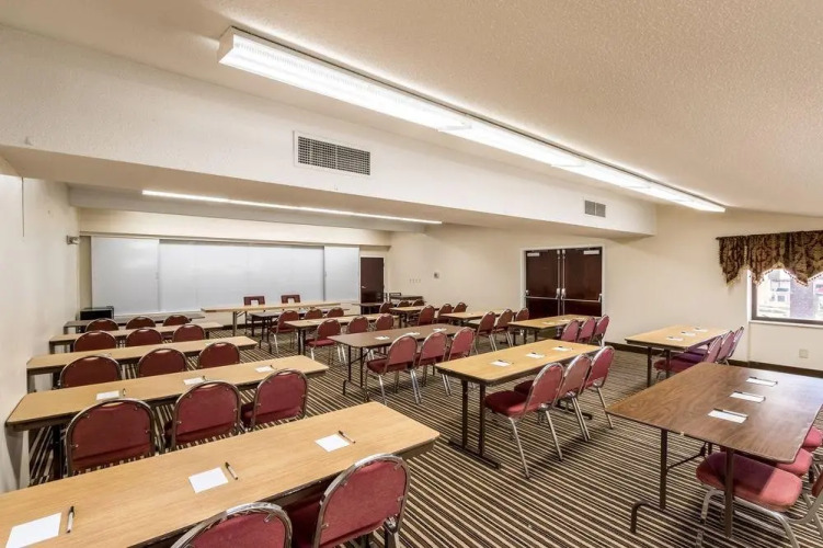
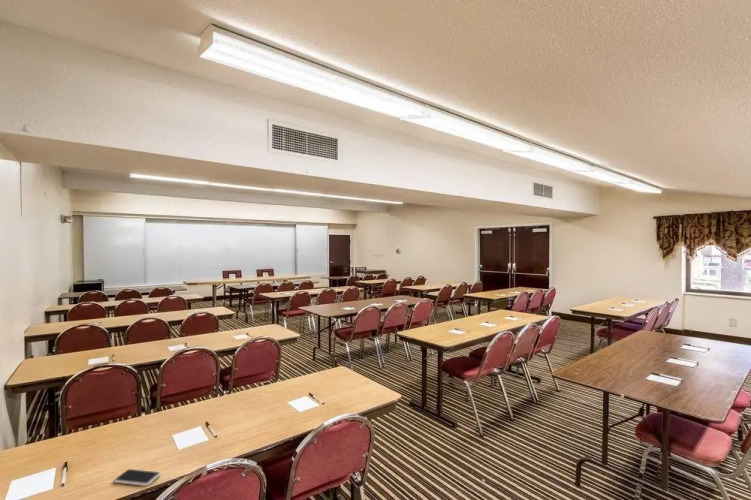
+ smartphone [113,468,162,487]
